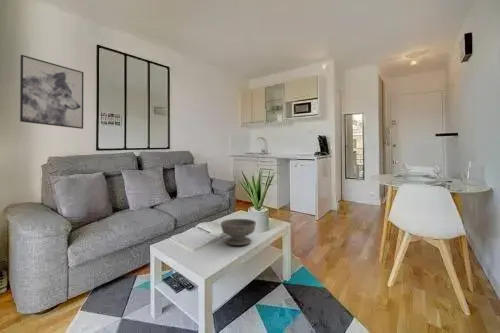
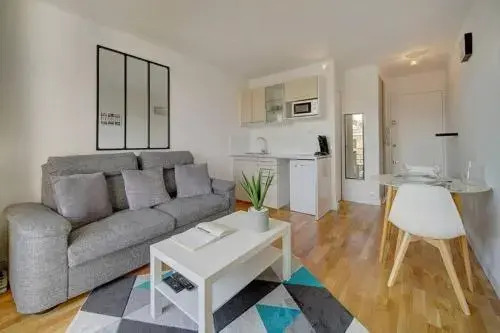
- bowl [220,218,257,246]
- wall art [19,54,85,130]
